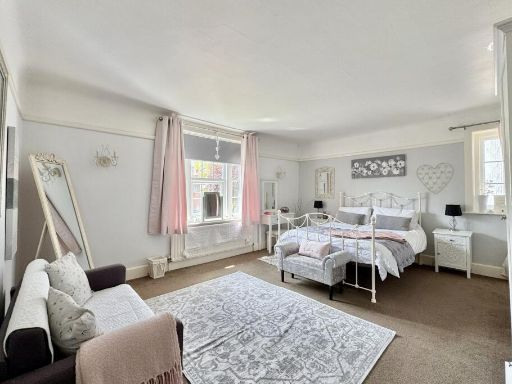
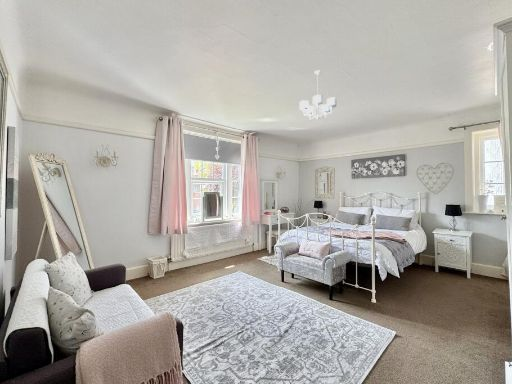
+ chandelier [298,69,337,121]
